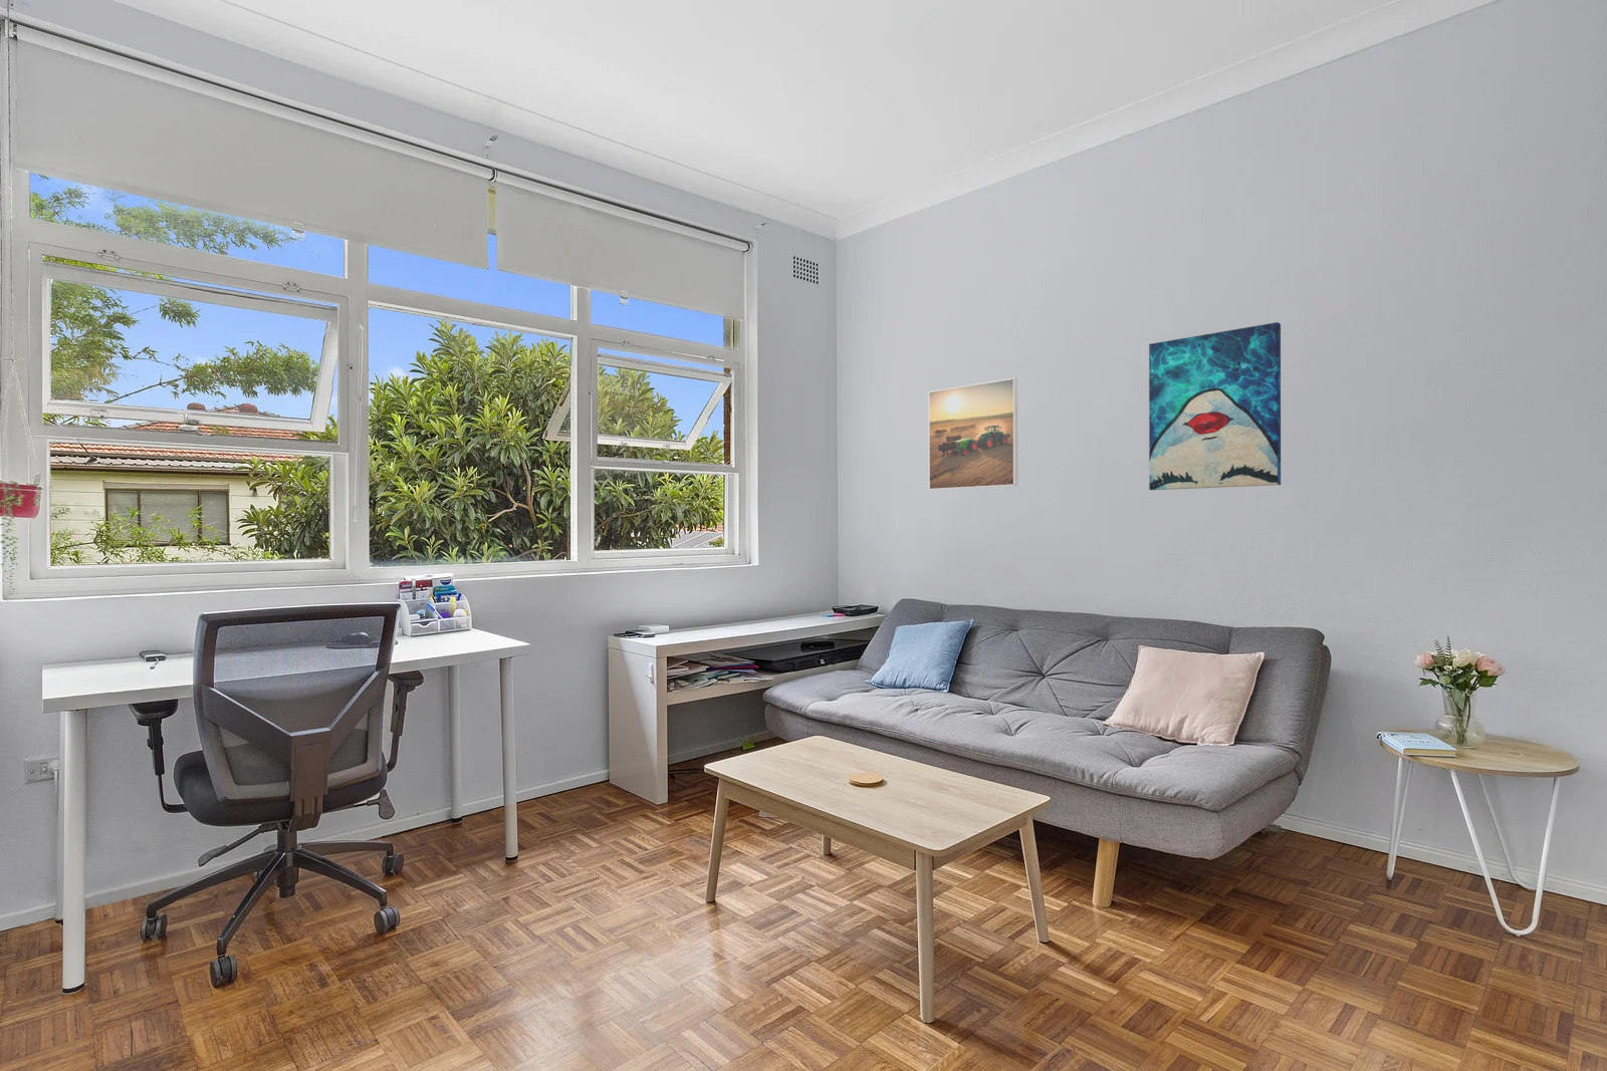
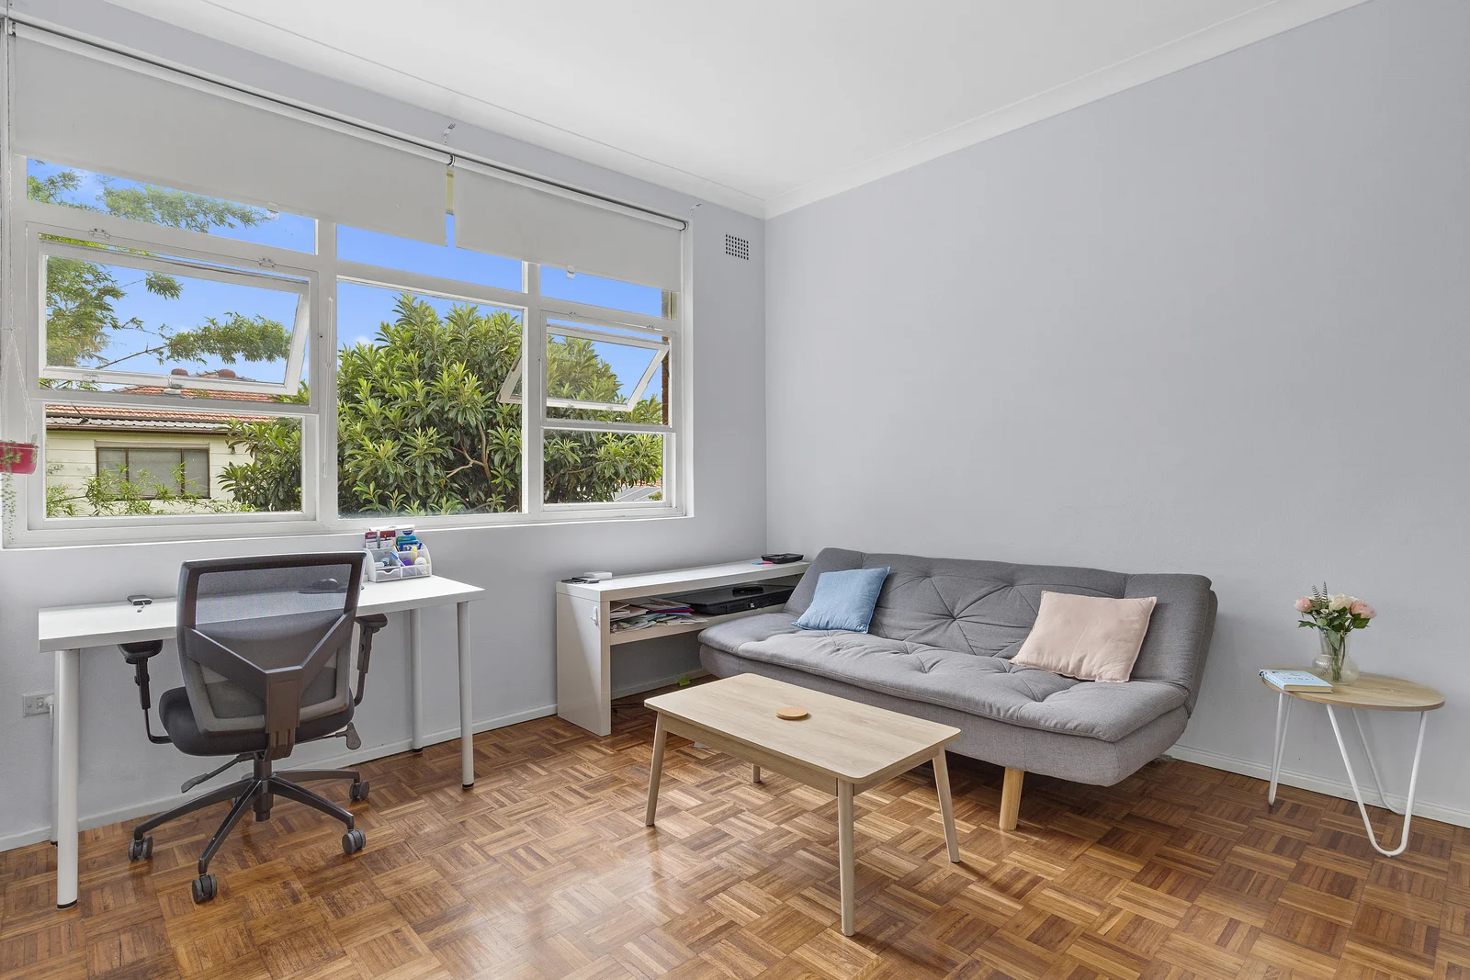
- wall art [1148,322,1282,491]
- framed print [928,378,1019,491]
